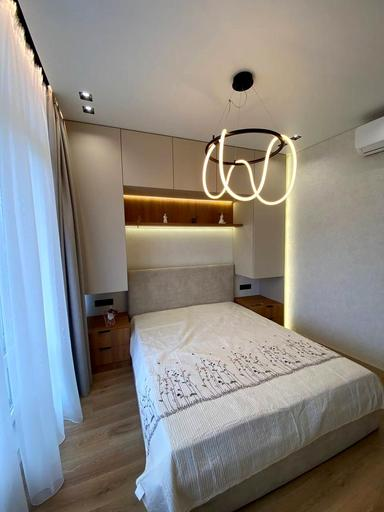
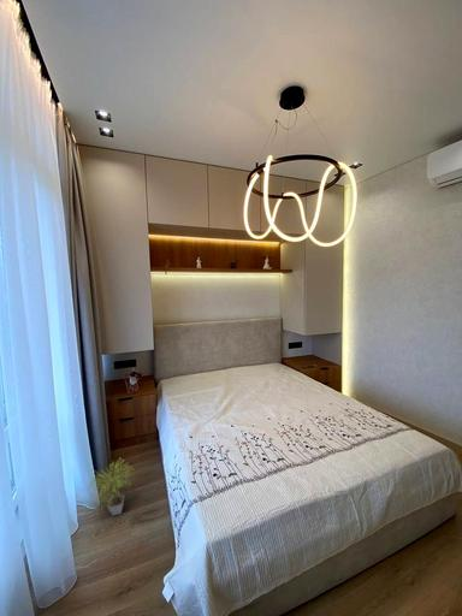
+ potted plant [89,457,136,516]
